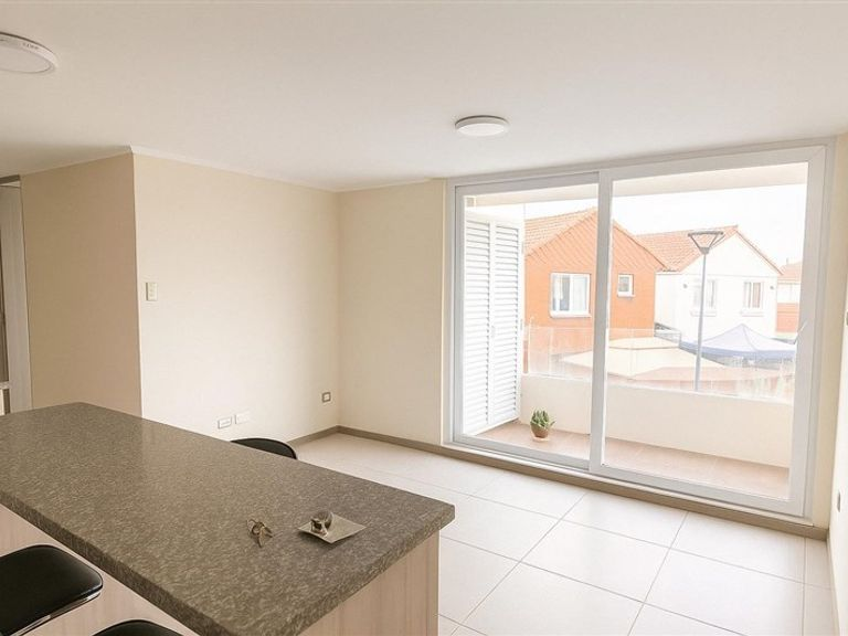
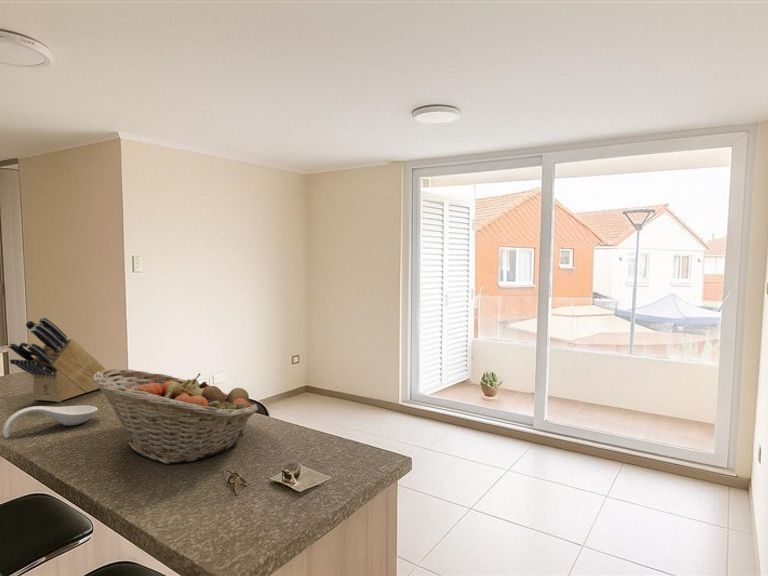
+ fruit basket [93,368,259,465]
+ knife block [7,316,107,403]
+ spoon rest [2,405,99,439]
